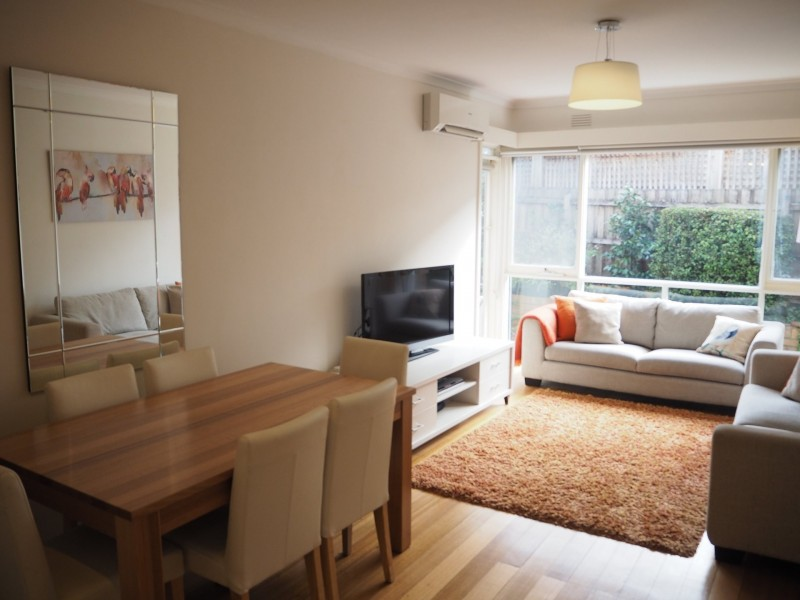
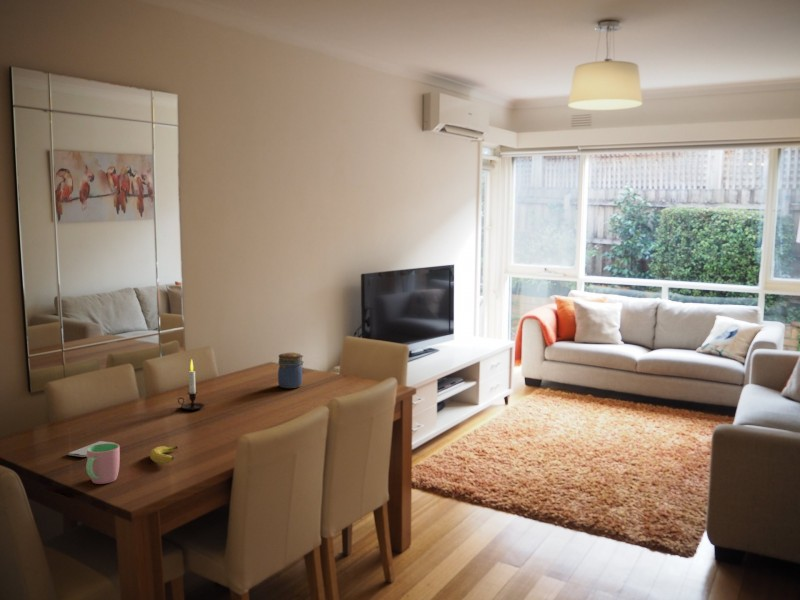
+ candle [177,358,206,411]
+ fruit [149,445,179,464]
+ smartphone [66,440,117,458]
+ jar [277,352,305,389]
+ cup [85,442,121,485]
